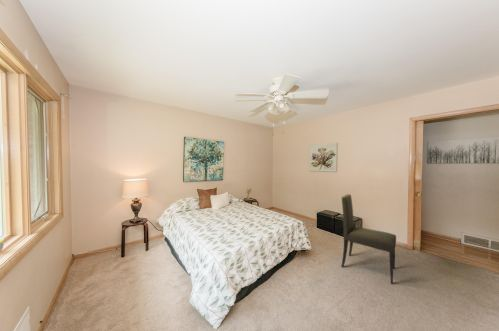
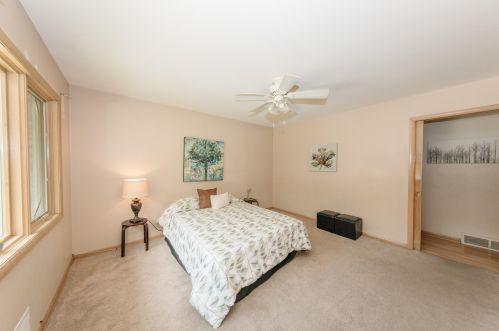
- chair [340,193,397,285]
